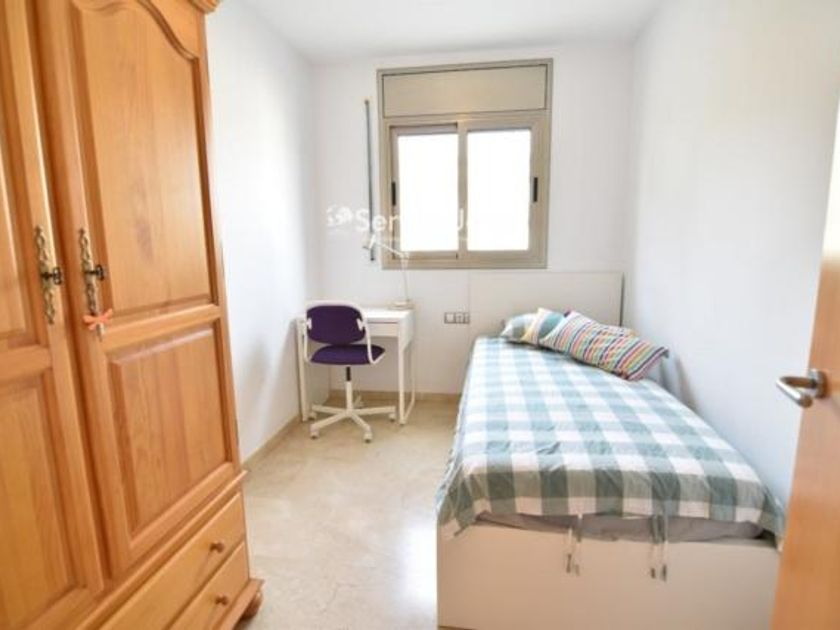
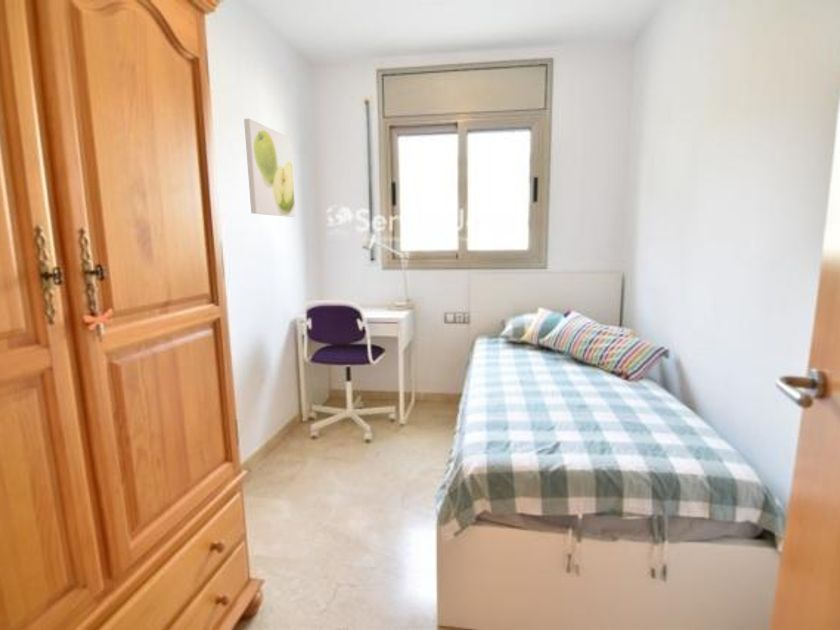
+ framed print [243,118,297,218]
